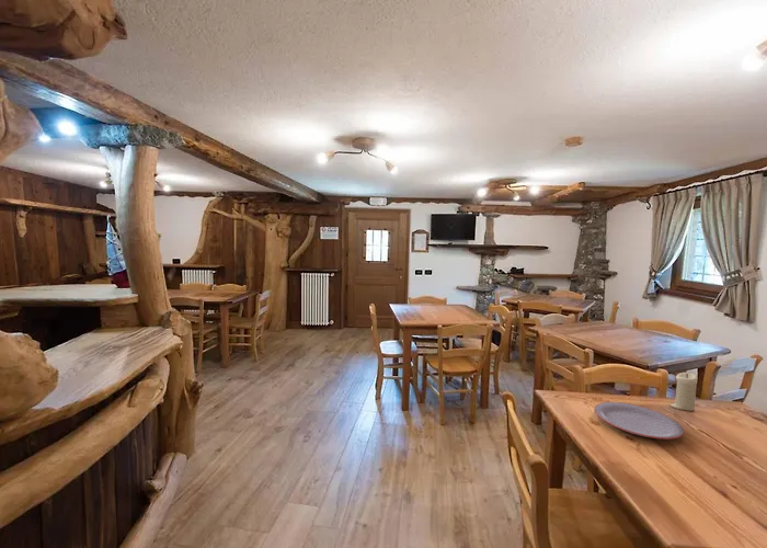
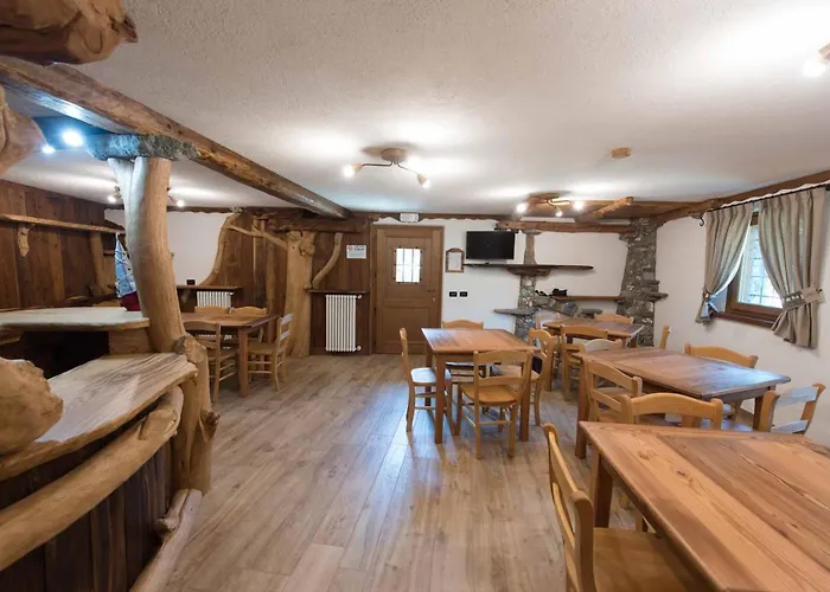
- plate [593,401,686,441]
- candle [669,372,699,412]
